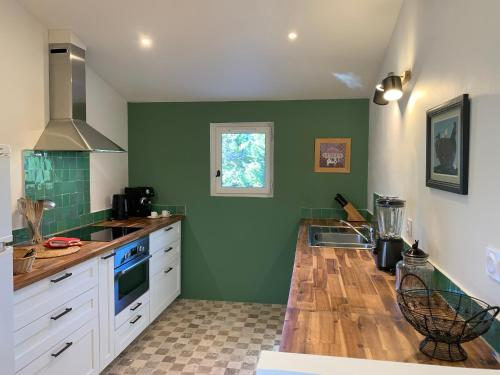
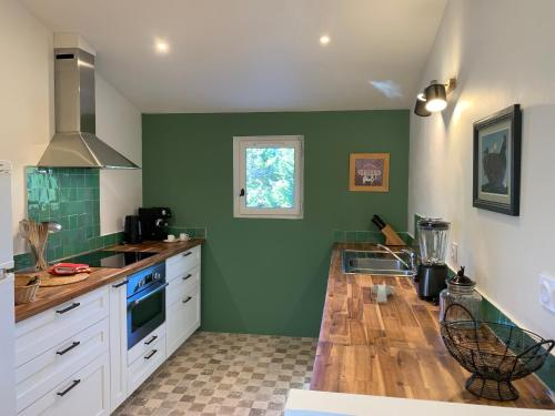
+ spoon rest [370,283,396,303]
